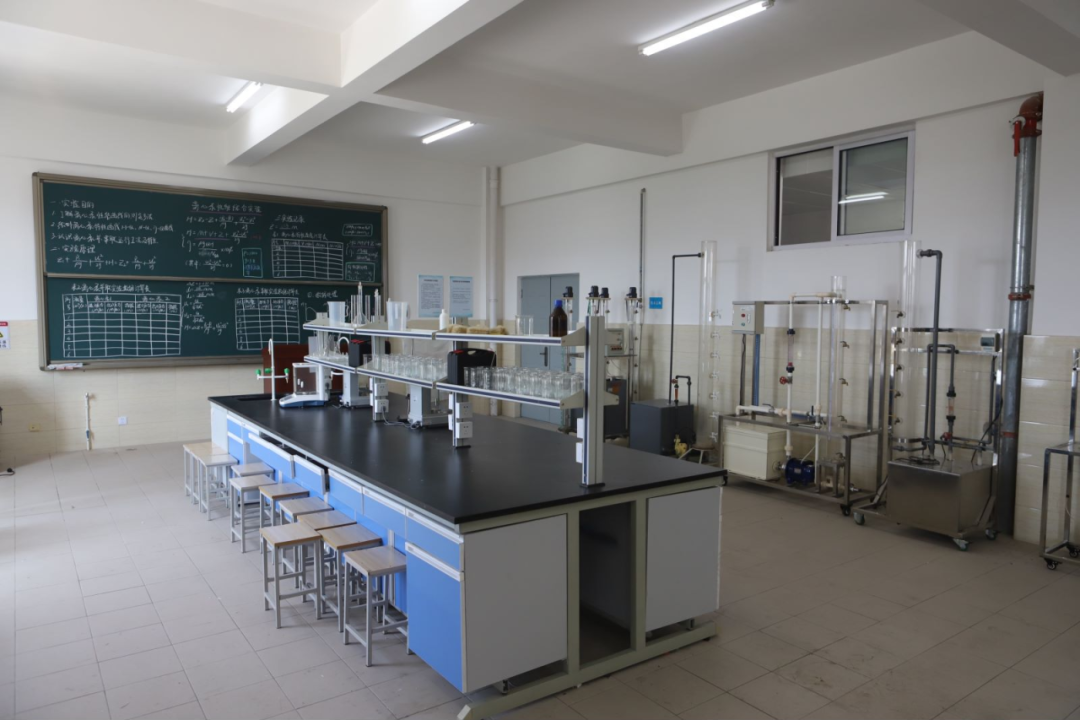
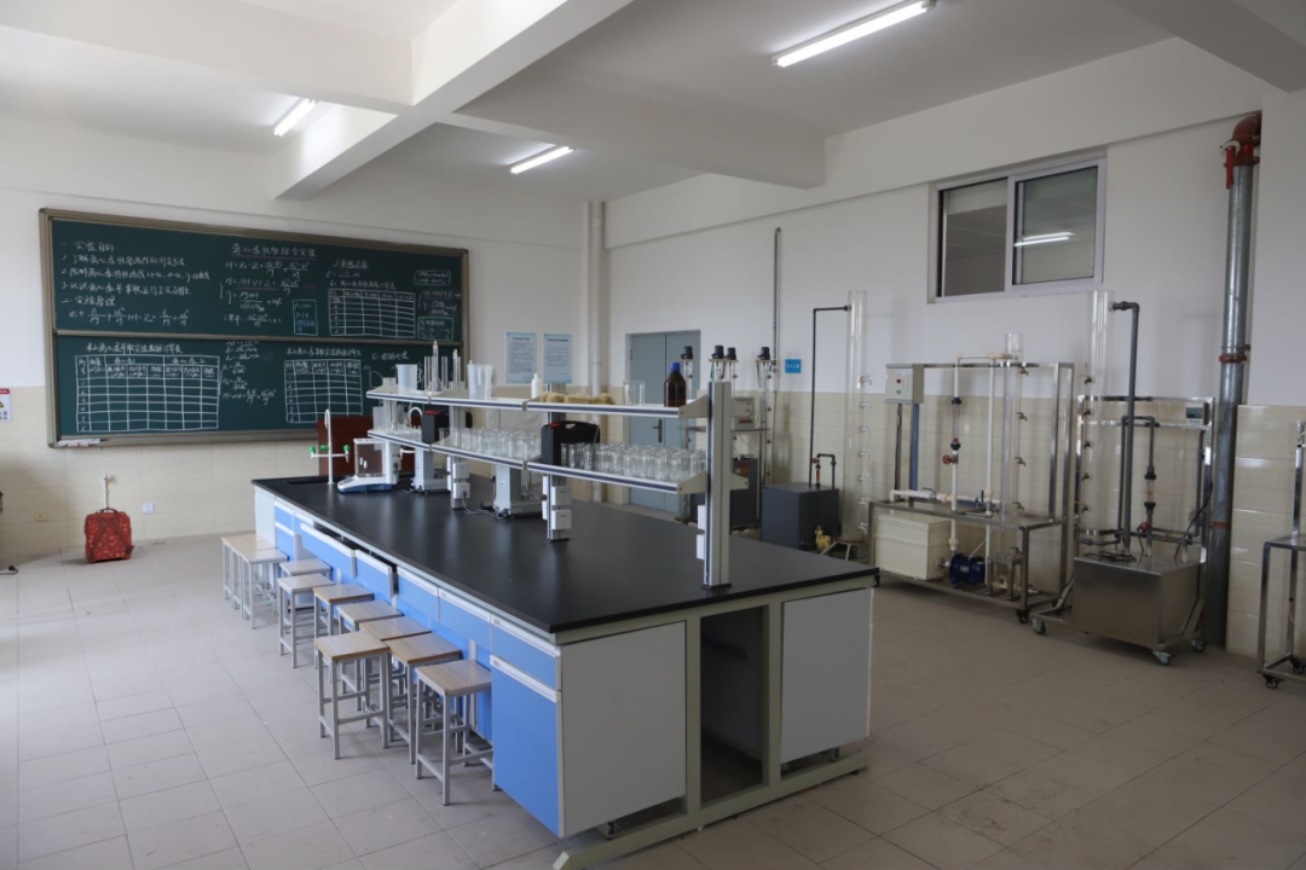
+ backpack [82,506,137,564]
